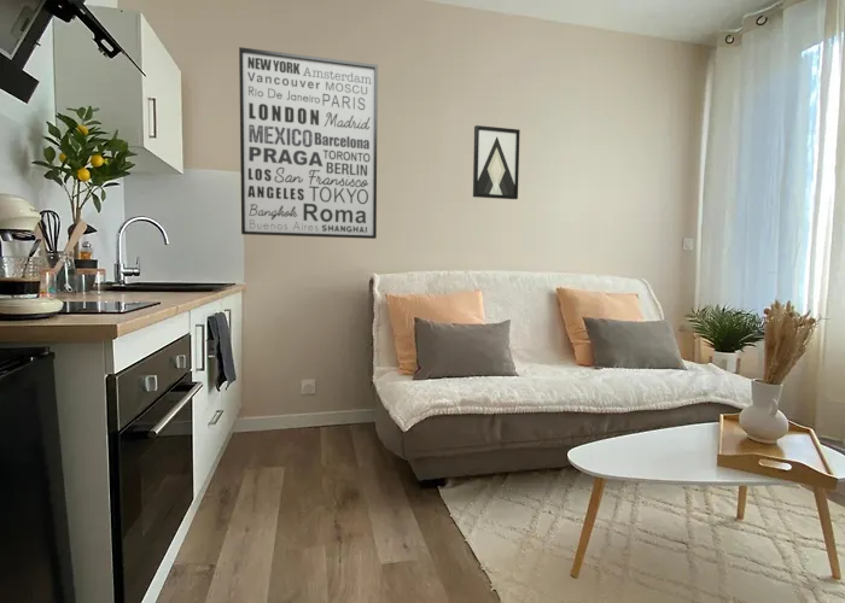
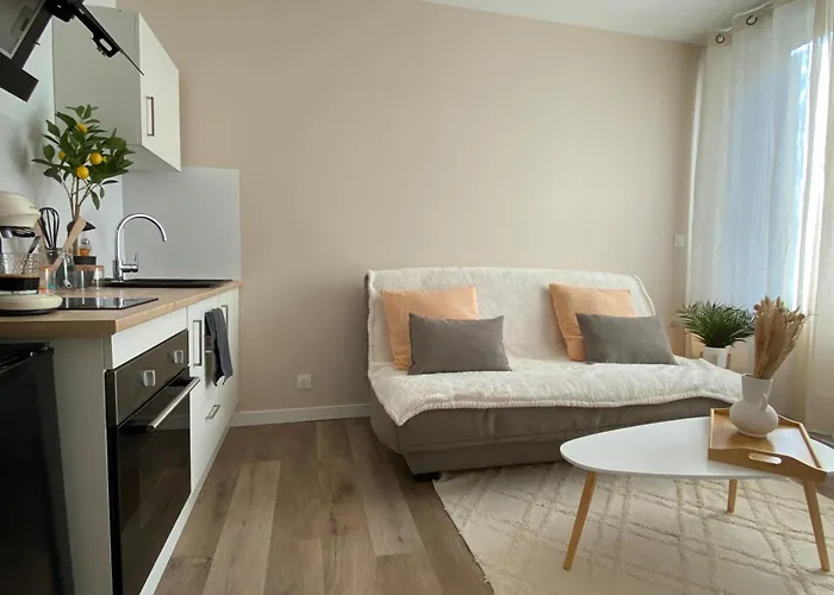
- wall art [472,124,520,200]
- wall art [238,46,379,240]
